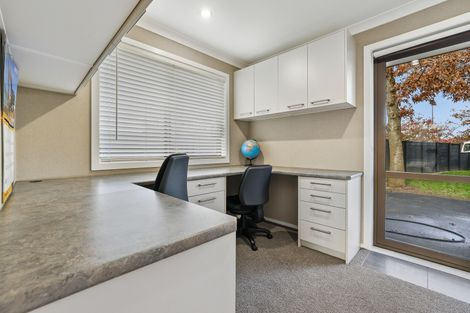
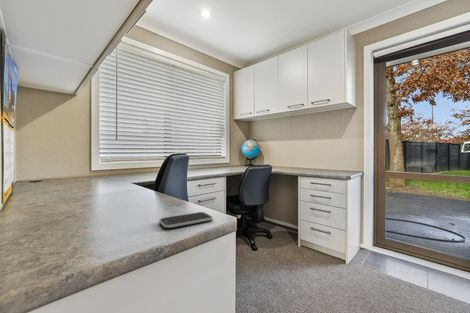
+ smartphone [158,211,214,229]
